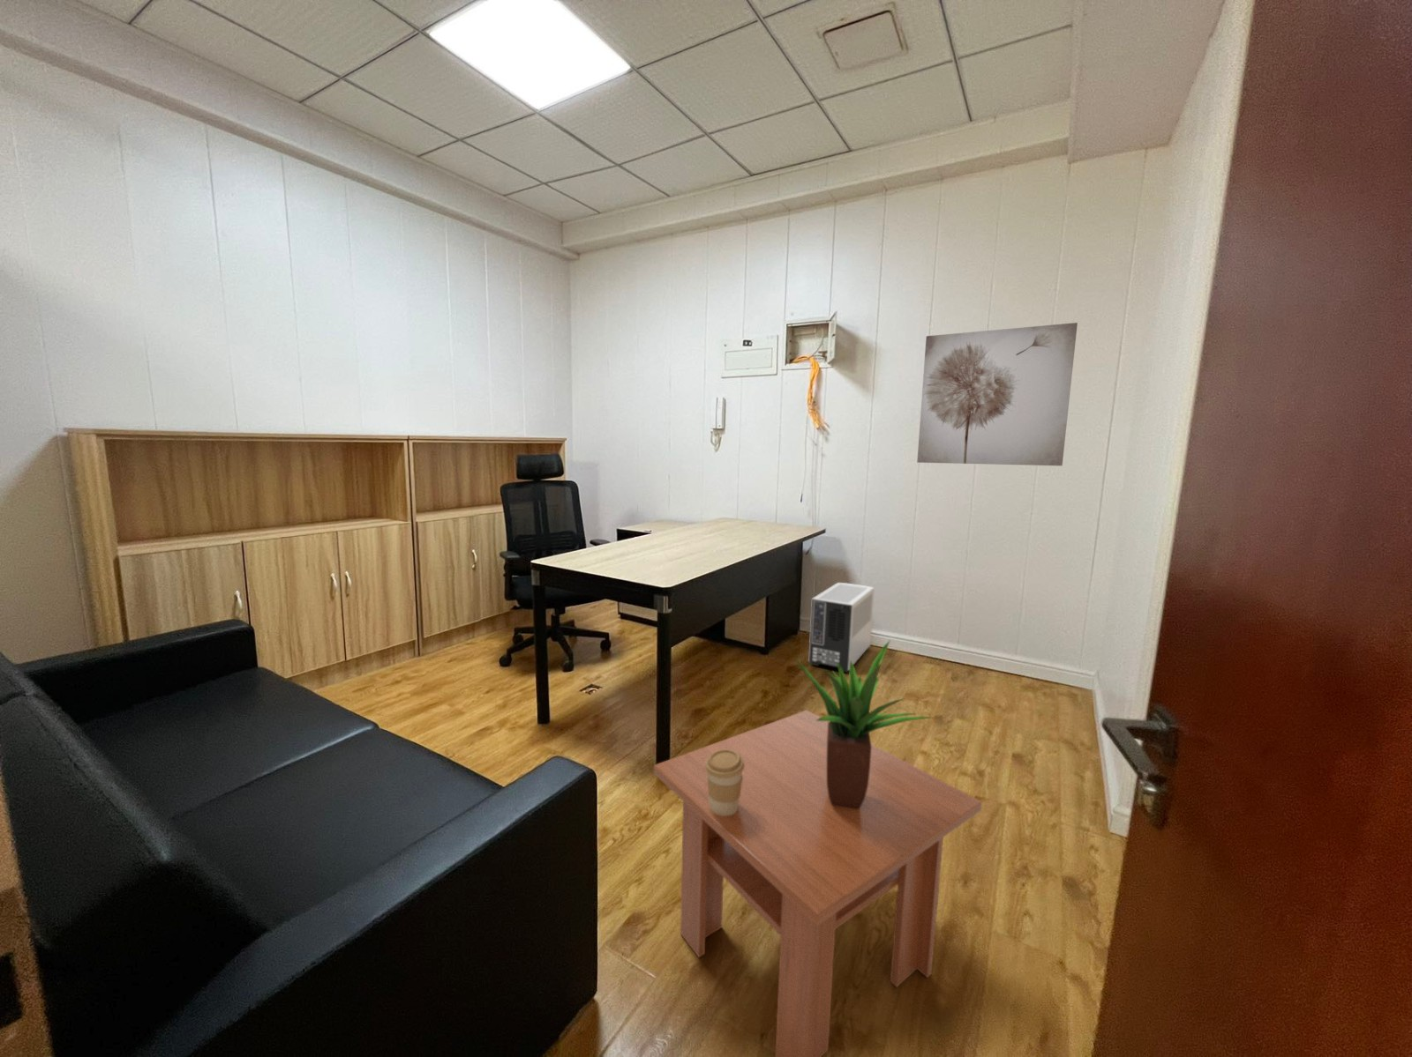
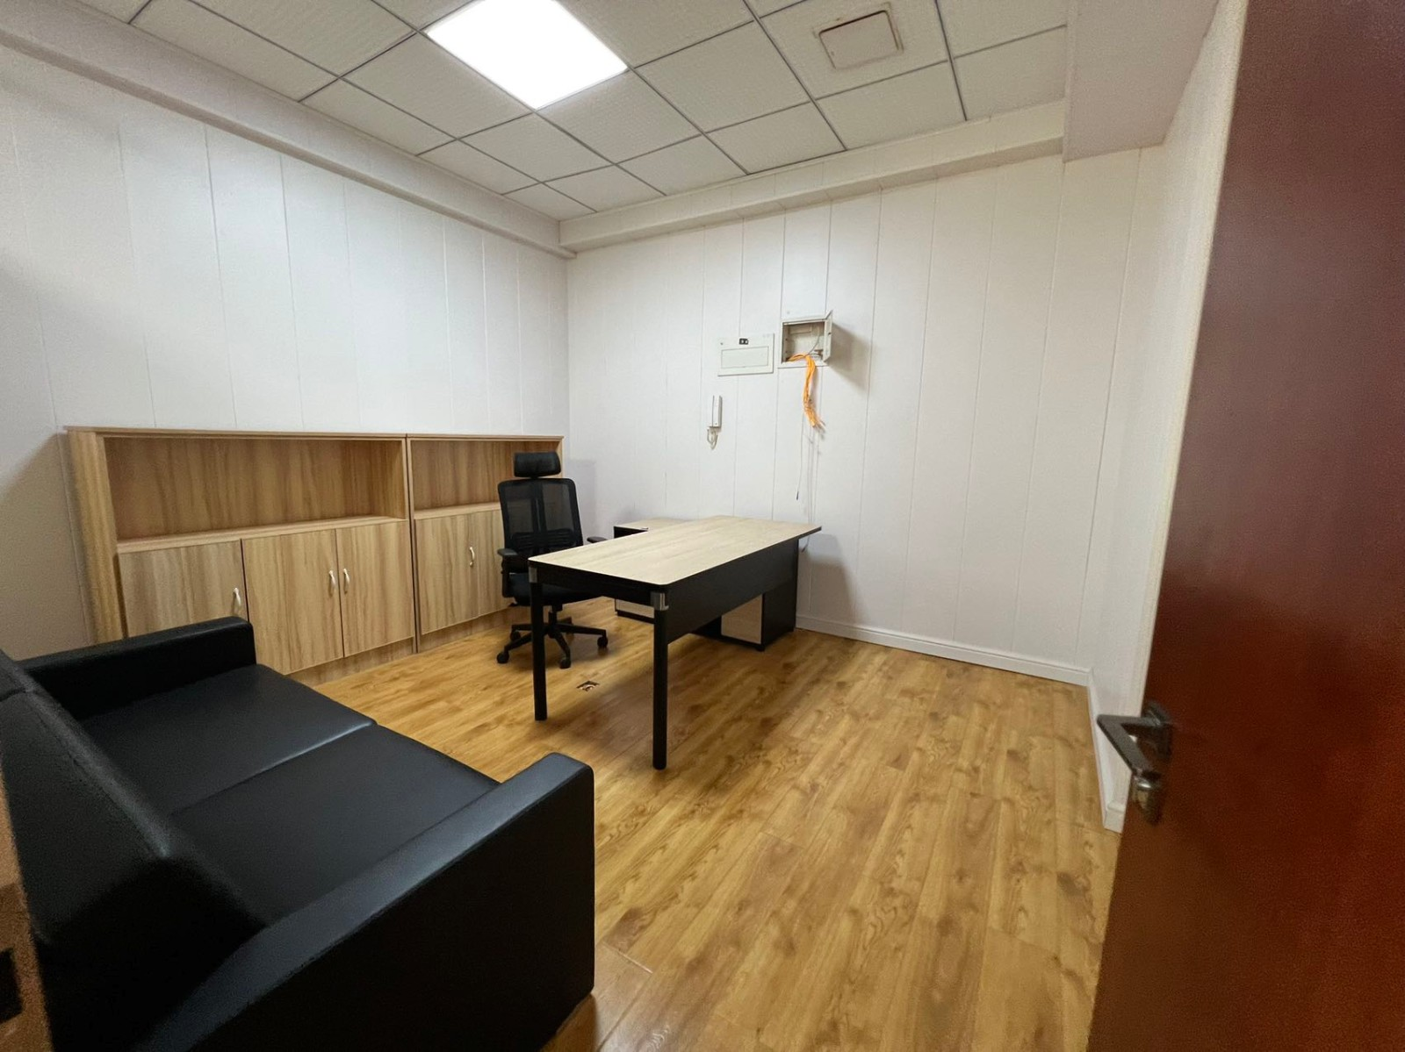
- wall art [917,322,1079,466]
- coffee table [653,709,983,1057]
- air purifier [808,582,875,674]
- potted plant [792,640,933,809]
- coffee cup [705,749,744,815]
